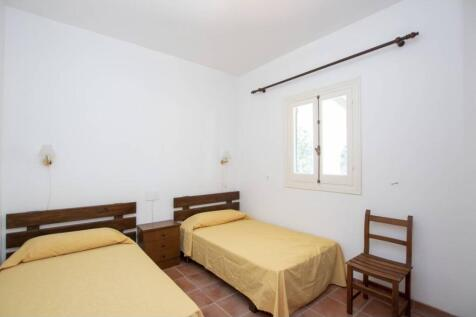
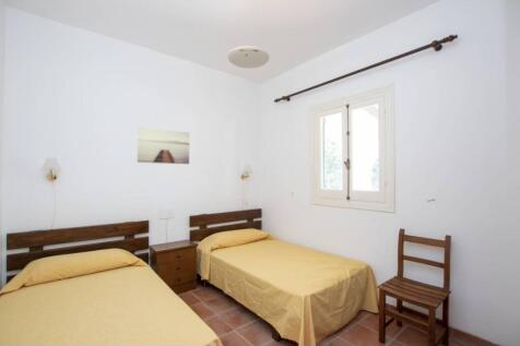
+ ceiling light [226,45,270,69]
+ wall art [137,126,190,165]
